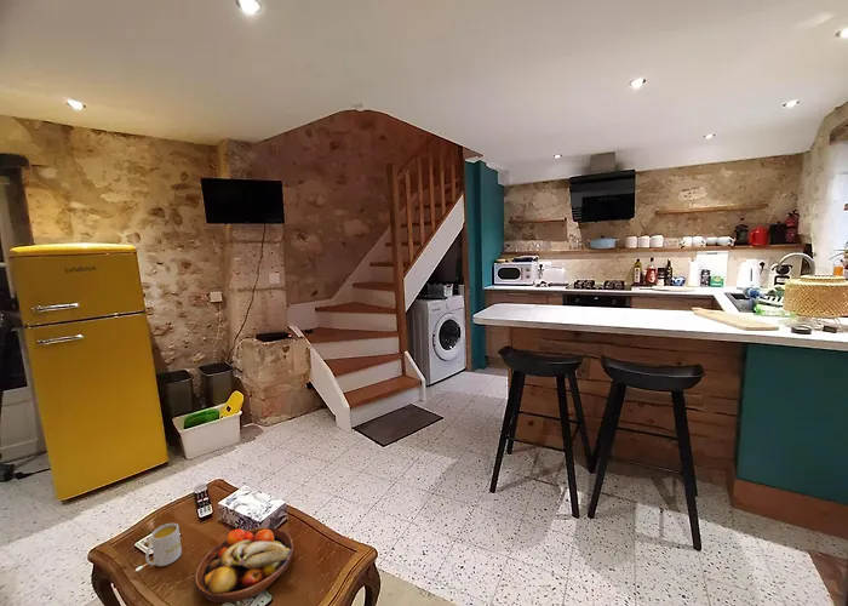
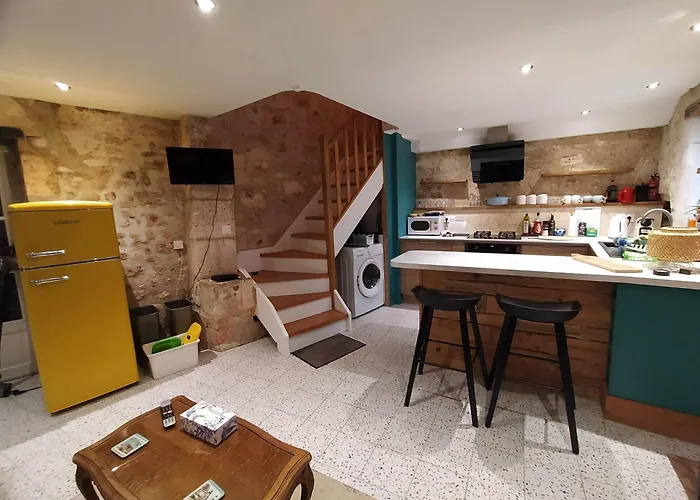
- fruit bowl [193,526,294,605]
- mug [144,522,183,567]
